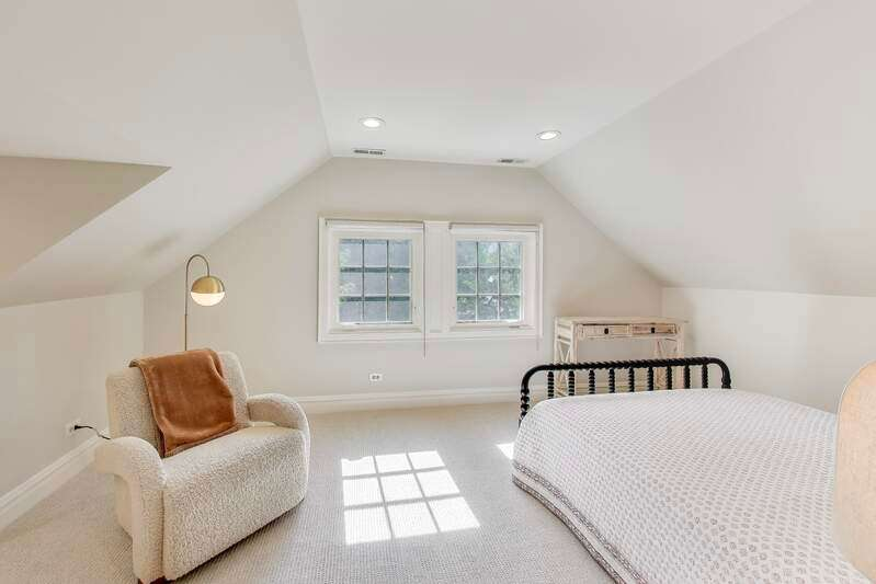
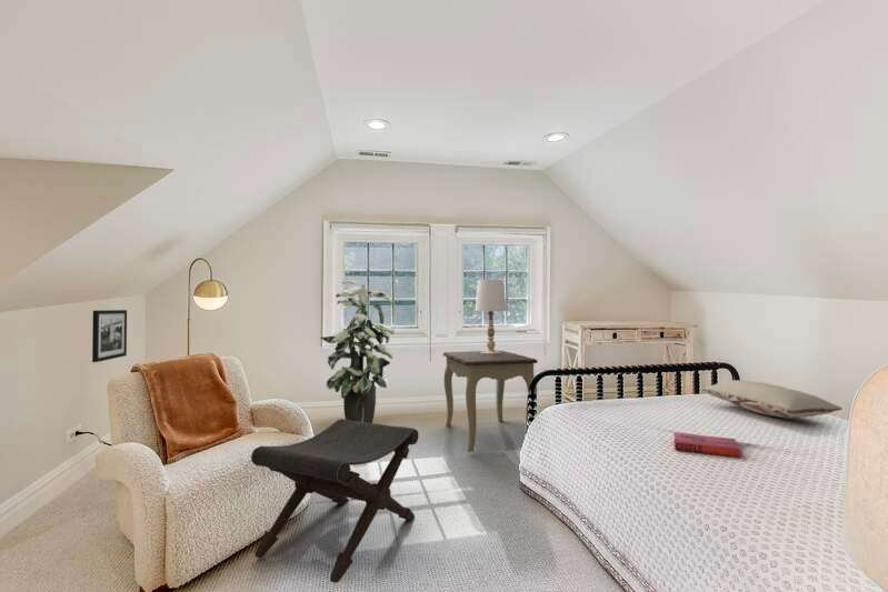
+ picture frame [91,309,128,363]
+ side table [442,350,539,453]
+ indoor plant [319,279,395,423]
+ hardback book [672,432,741,458]
+ pillow [700,379,844,420]
+ table lamp [475,279,507,354]
+ footstool [250,418,420,584]
